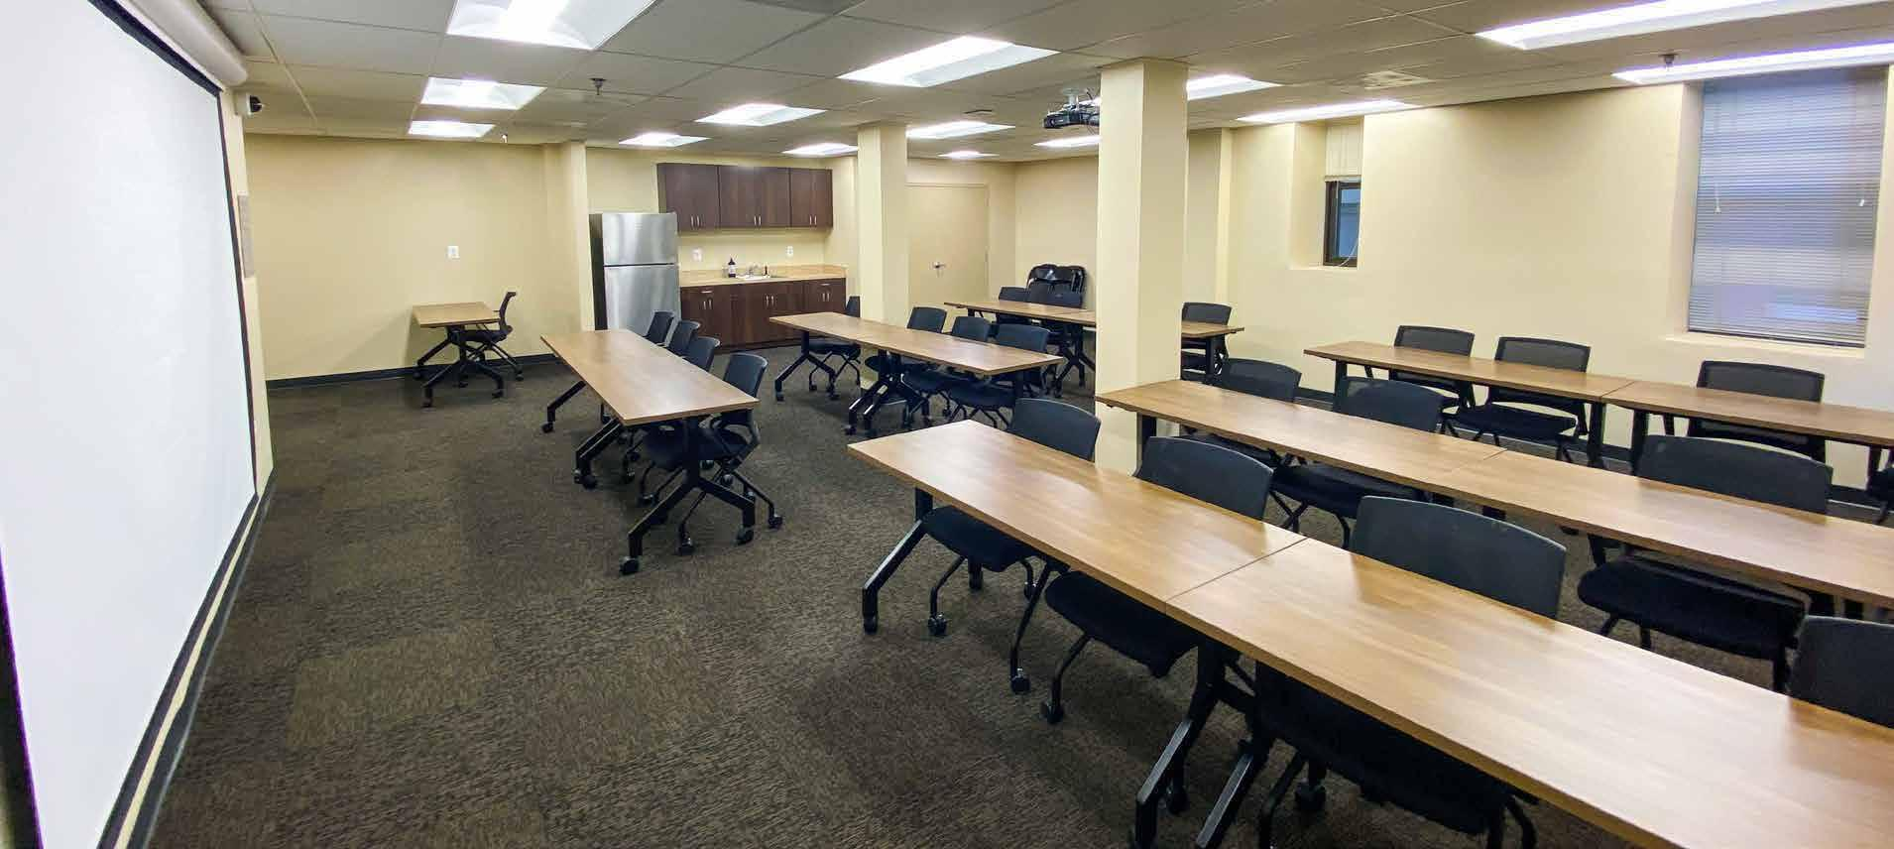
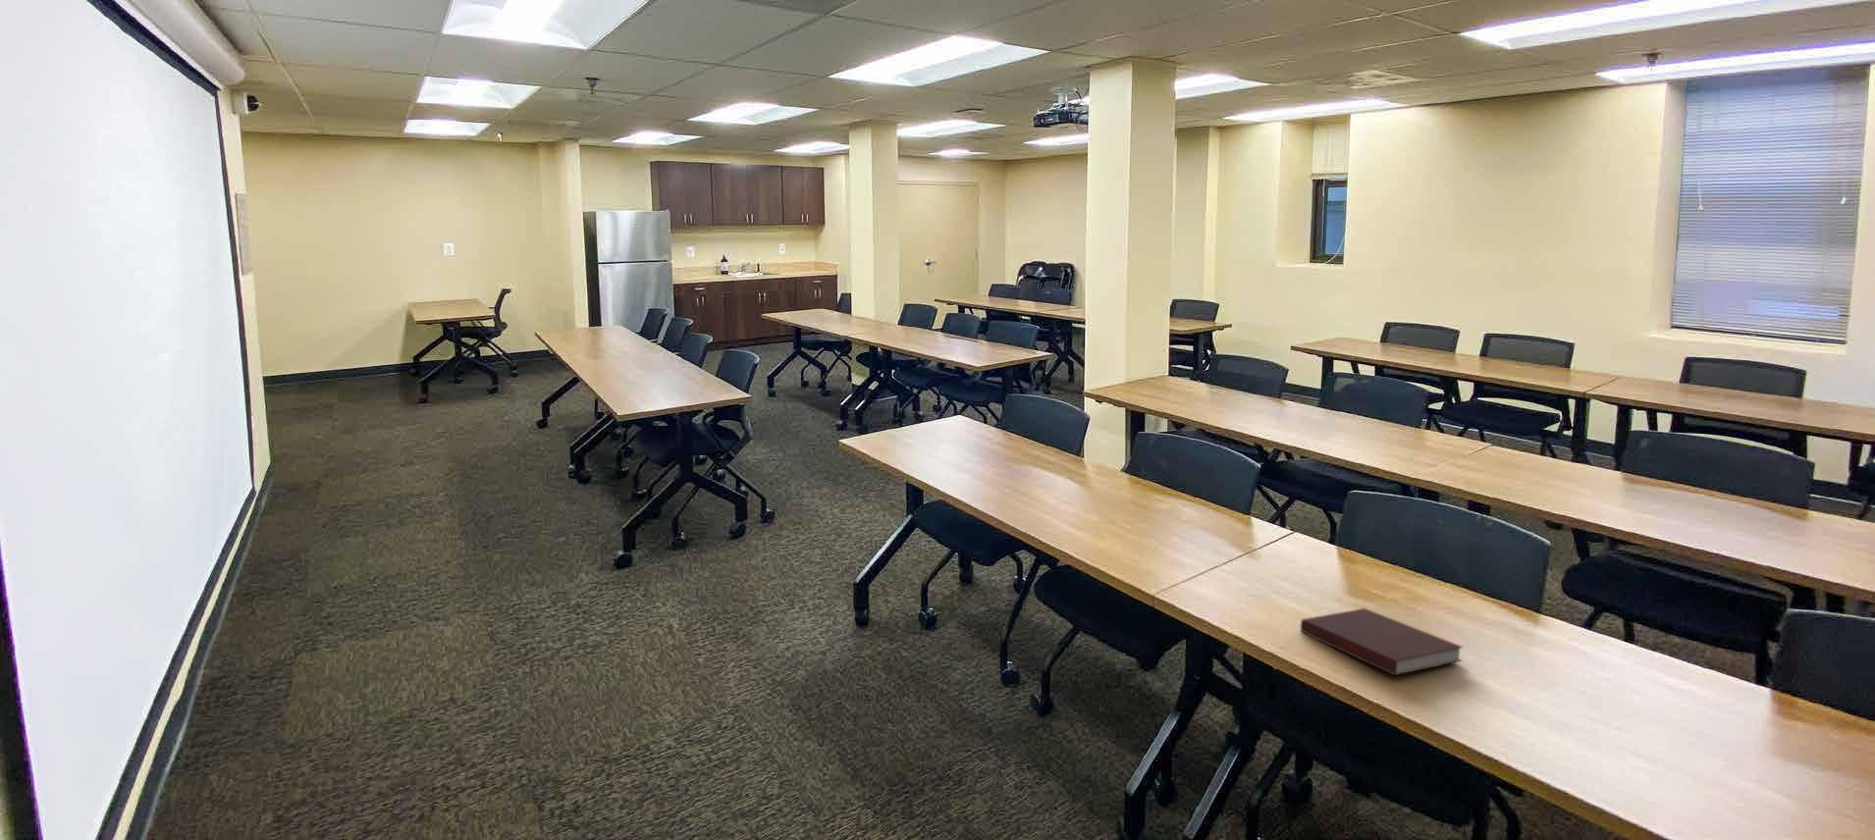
+ notebook [1300,607,1465,676]
